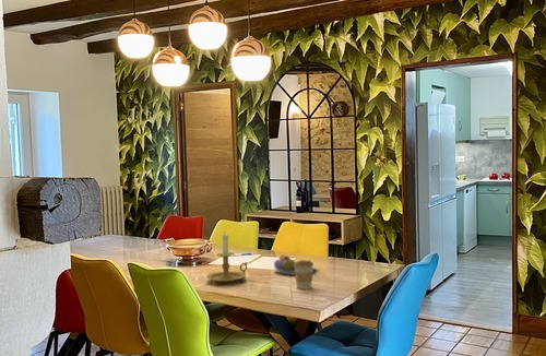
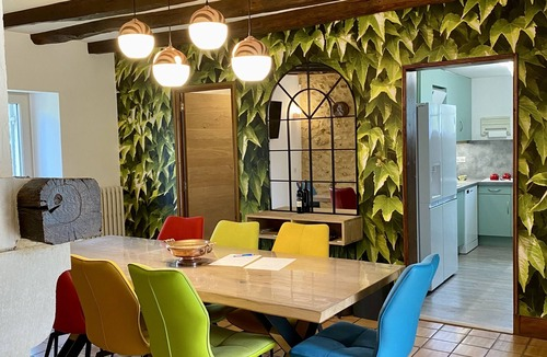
- coffee cup [294,260,314,290]
- fruit bowl [273,253,318,275]
- candle holder [205,233,249,284]
